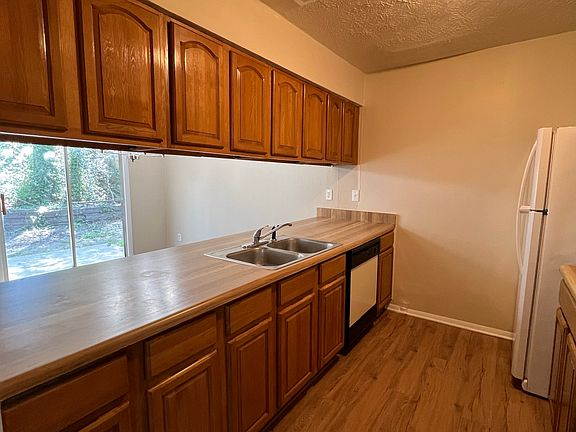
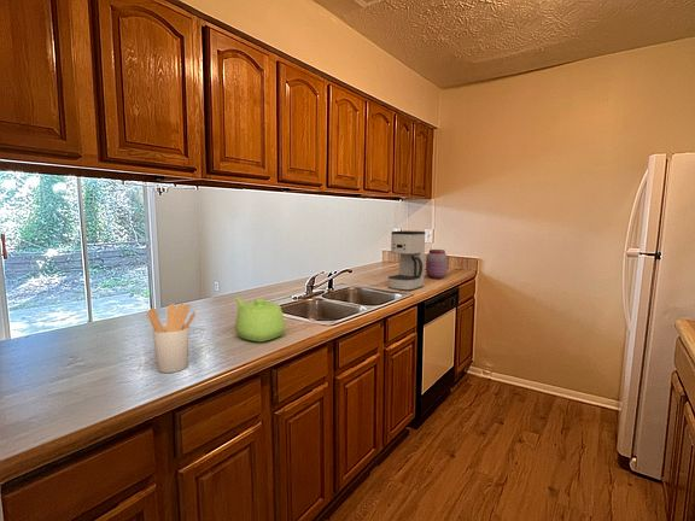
+ teapot [234,295,286,343]
+ utensil holder [146,303,197,374]
+ jar [425,248,449,280]
+ coffee maker [387,229,427,292]
